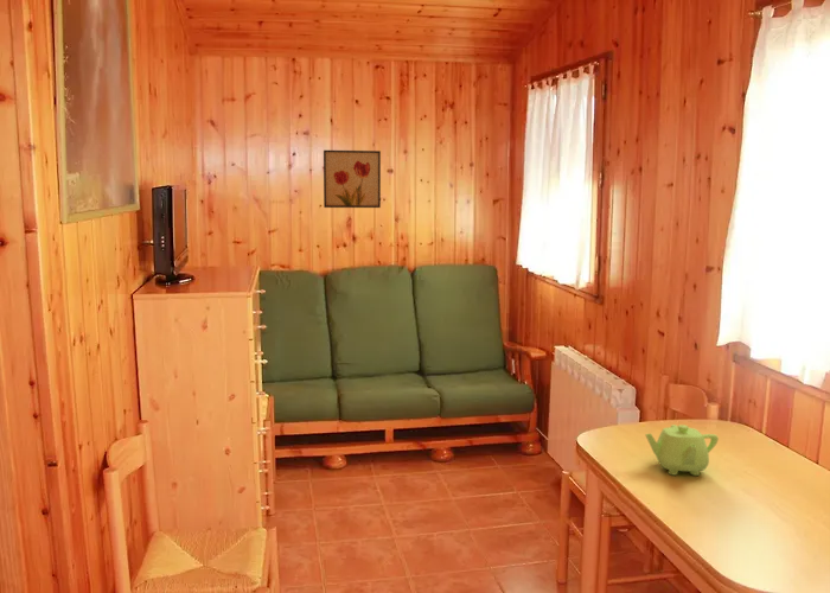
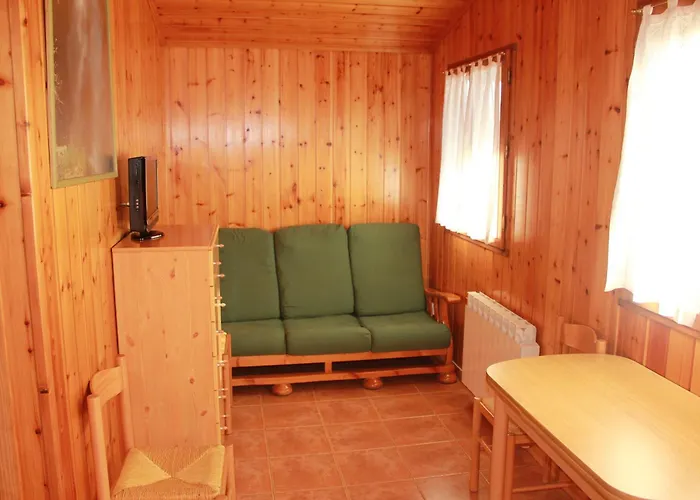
- wall art [323,149,382,209]
- teapot [644,423,720,477]
